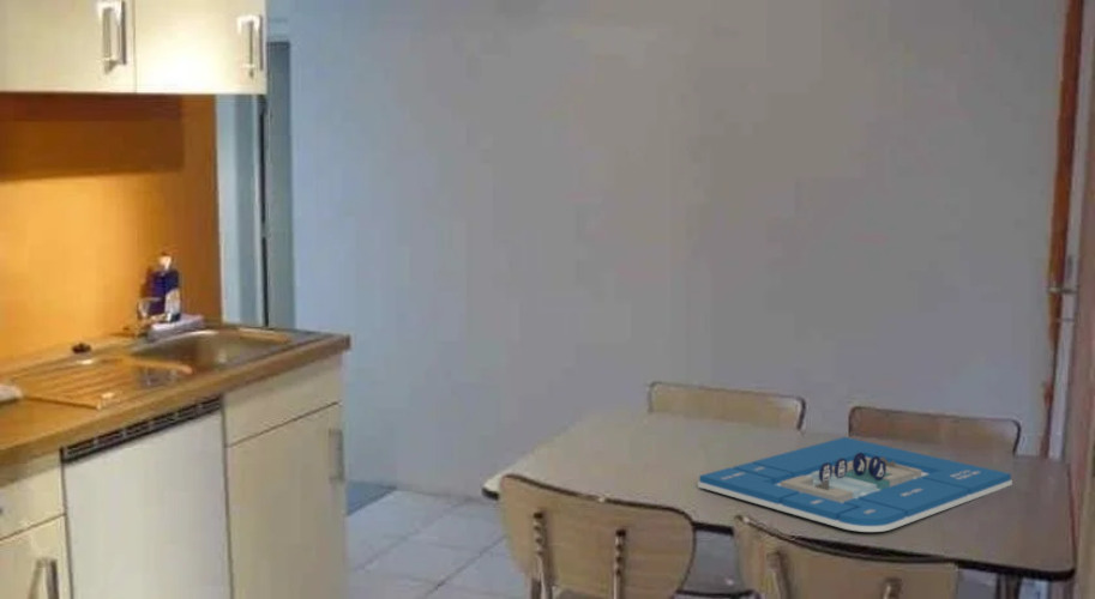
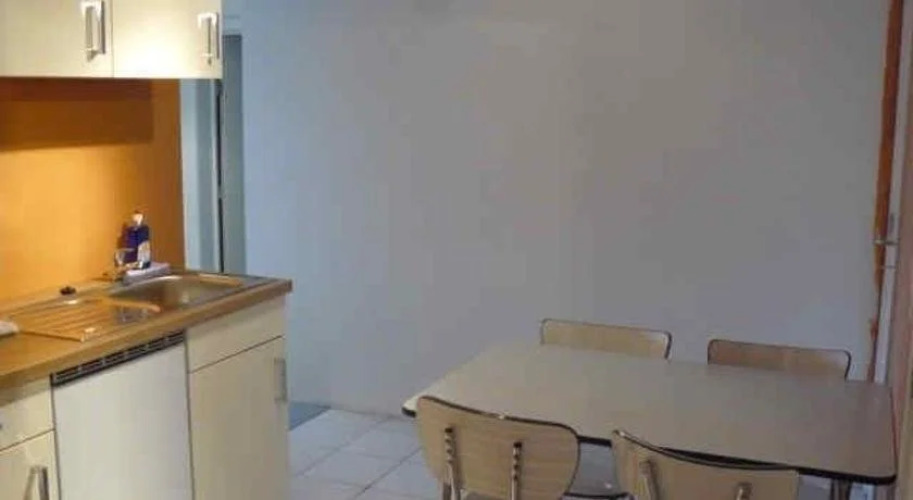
- architectural model [697,436,1013,533]
